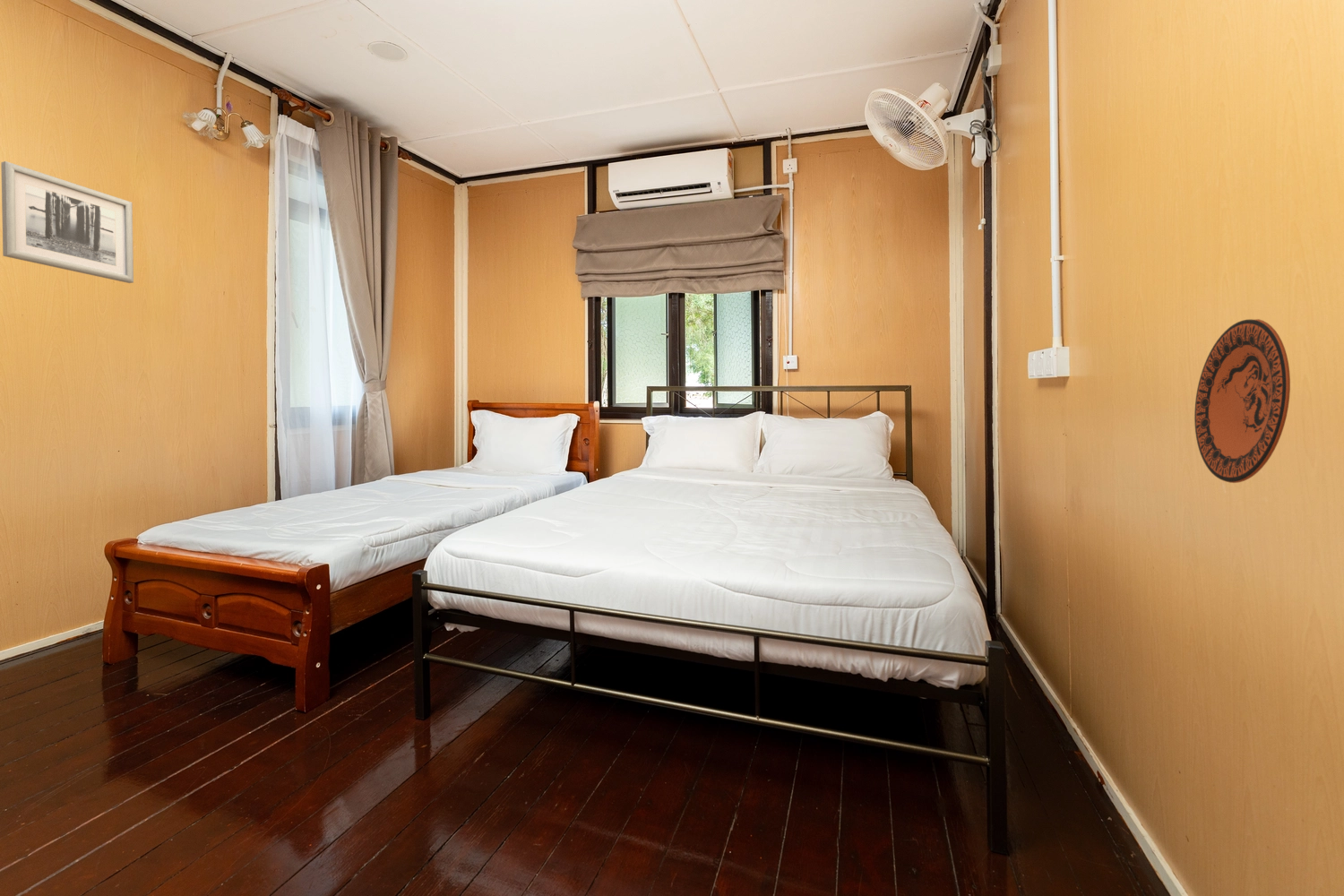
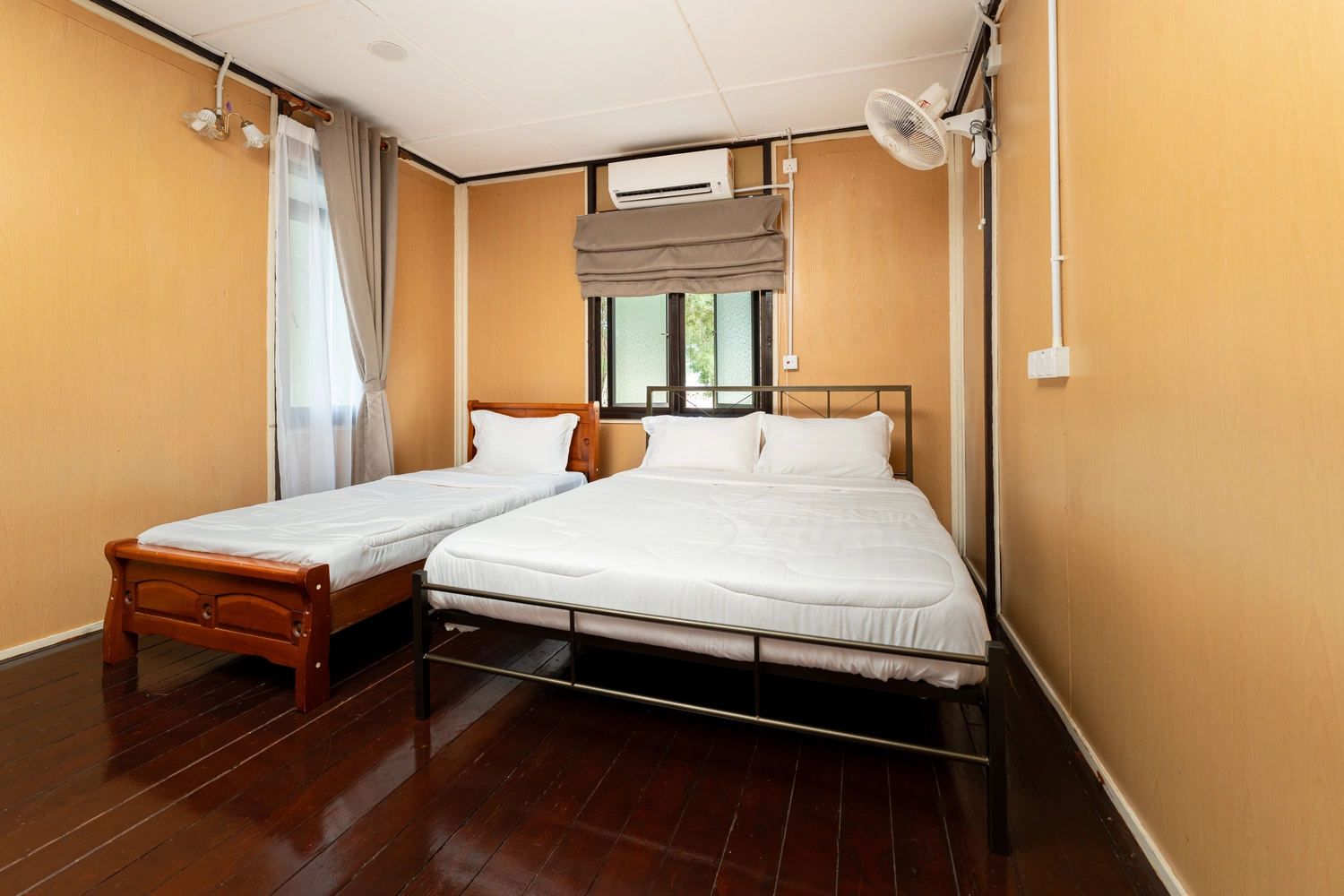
- wall art [0,160,134,284]
- decorative plate [1193,318,1291,484]
